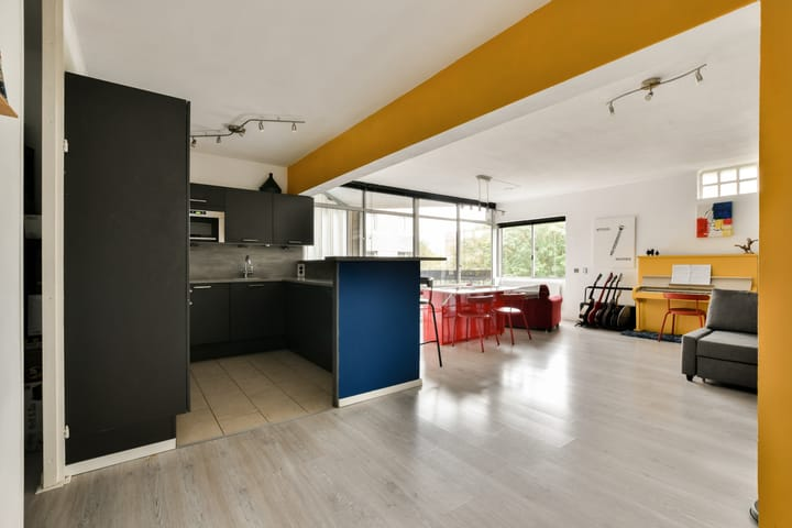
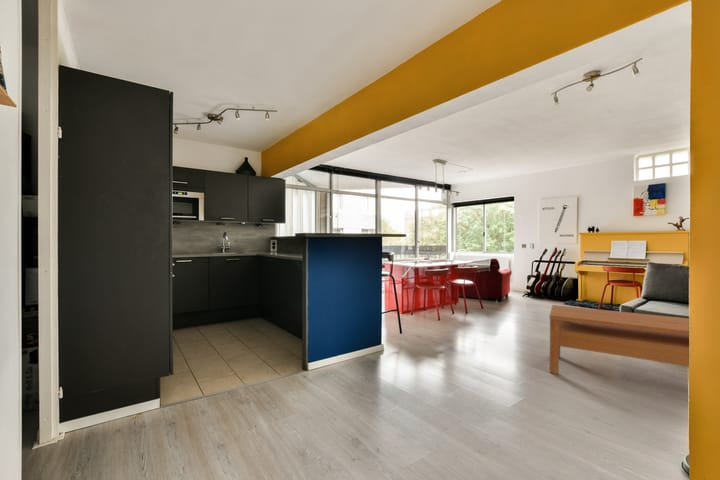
+ coffee table [549,304,690,376]
